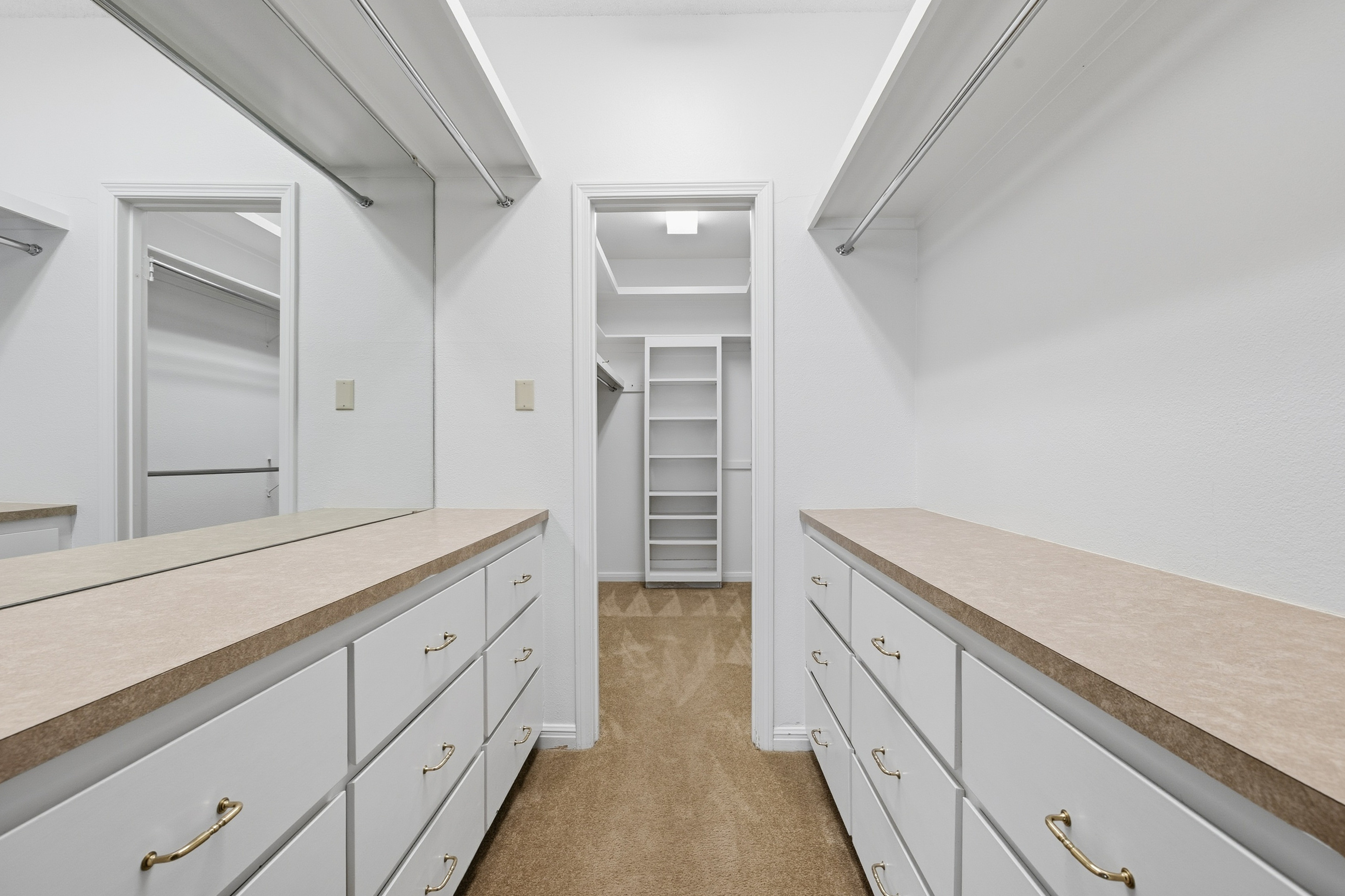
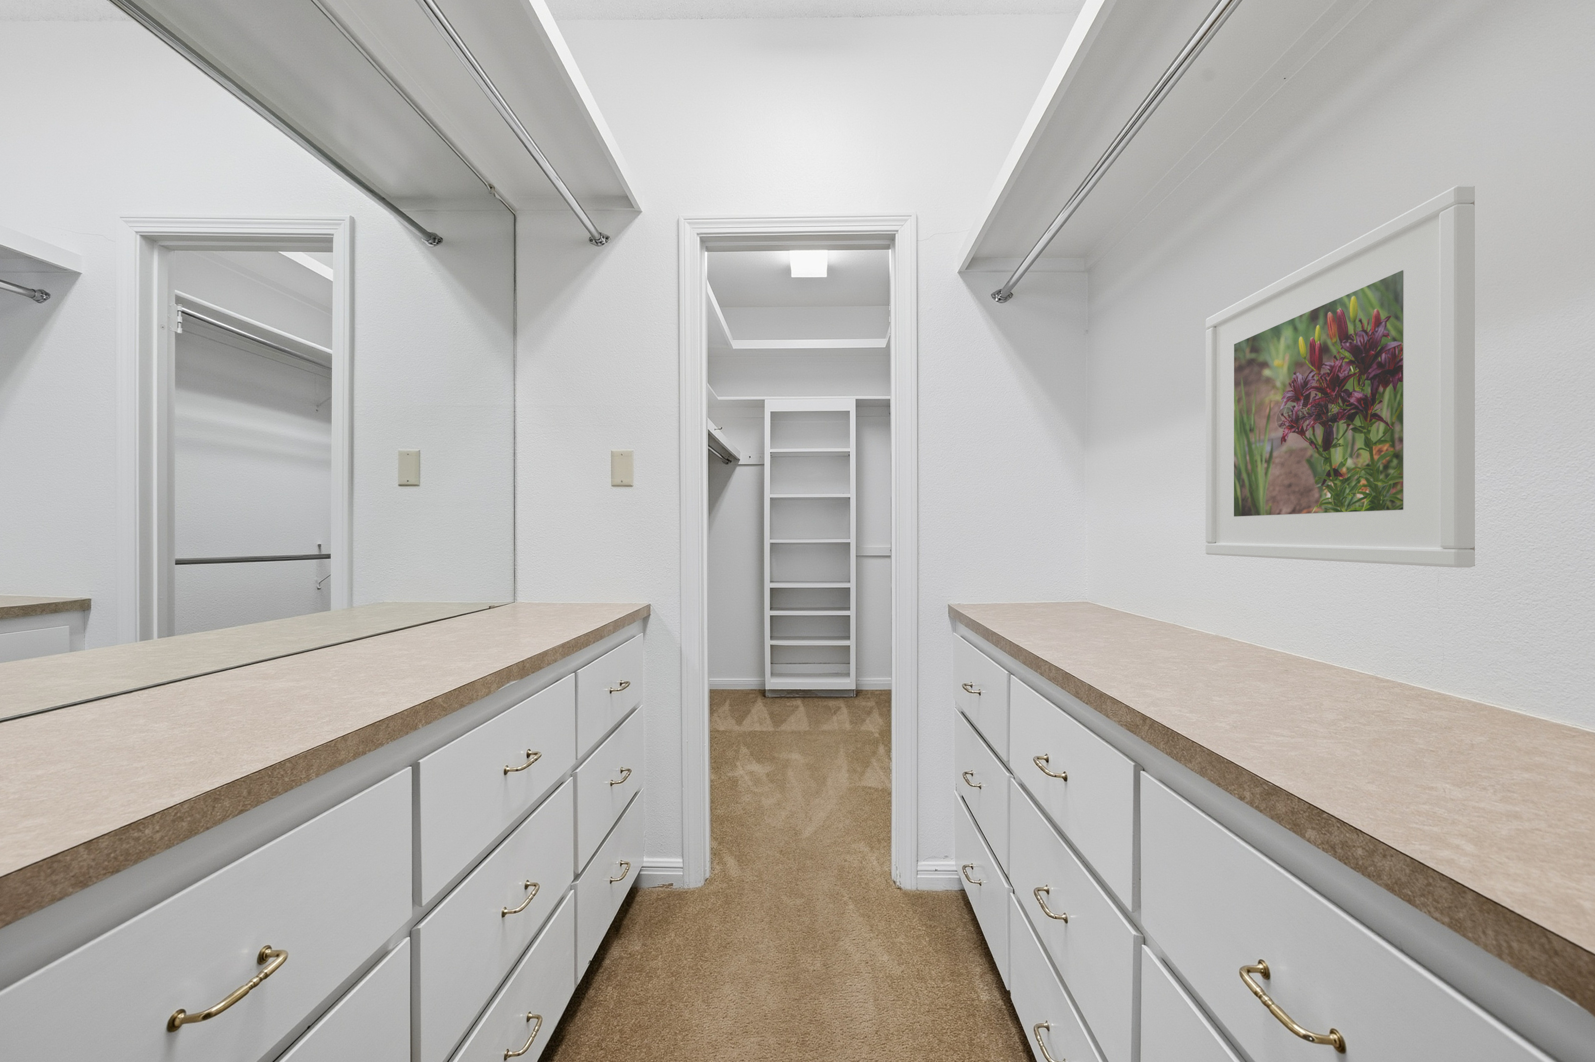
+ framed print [1205,185,1475,568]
